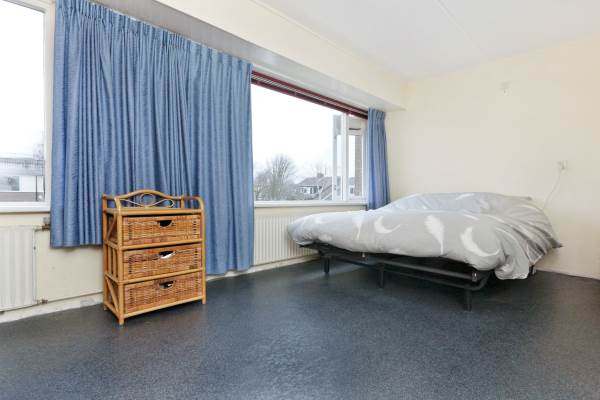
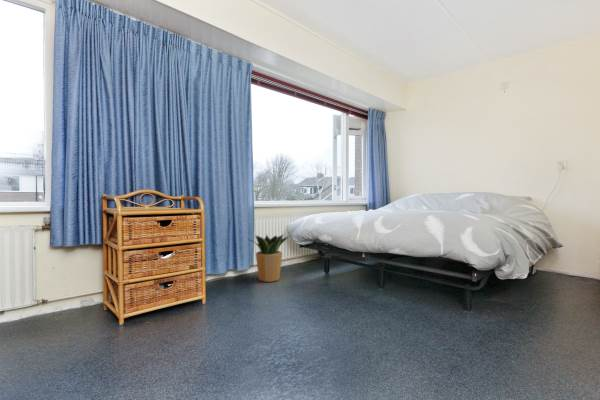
+ potted plant [246,233,291,283]
